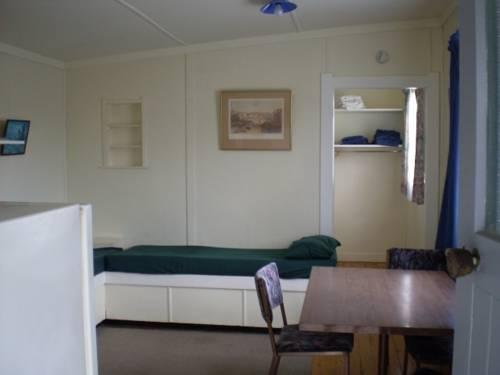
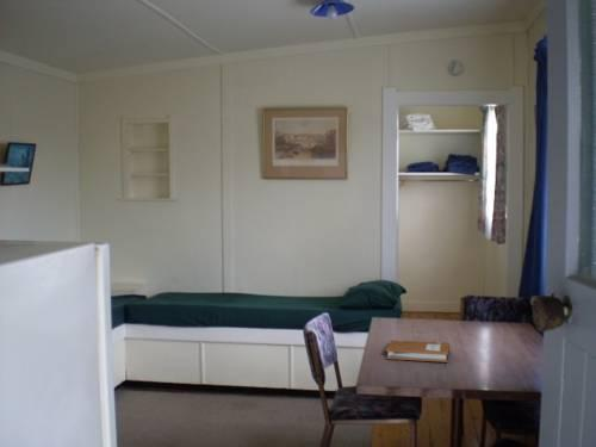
+ notebook [385,339,453,364]
